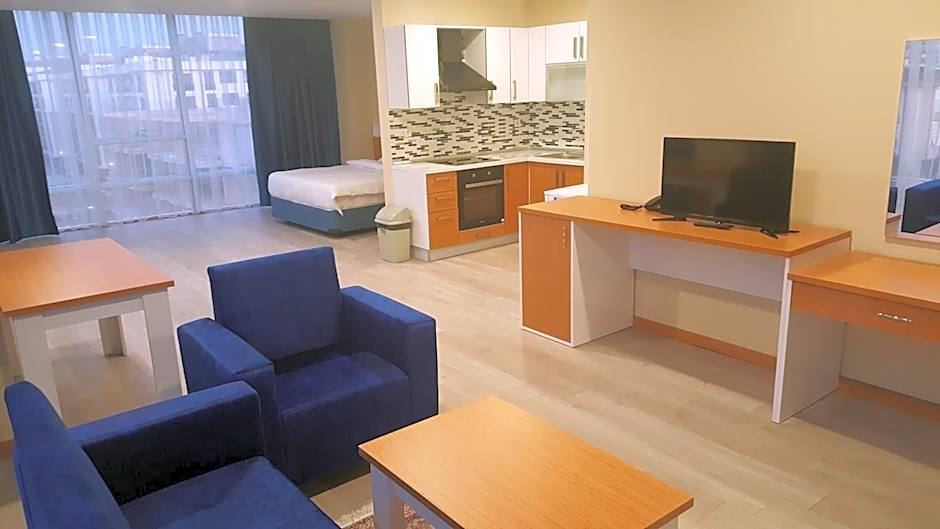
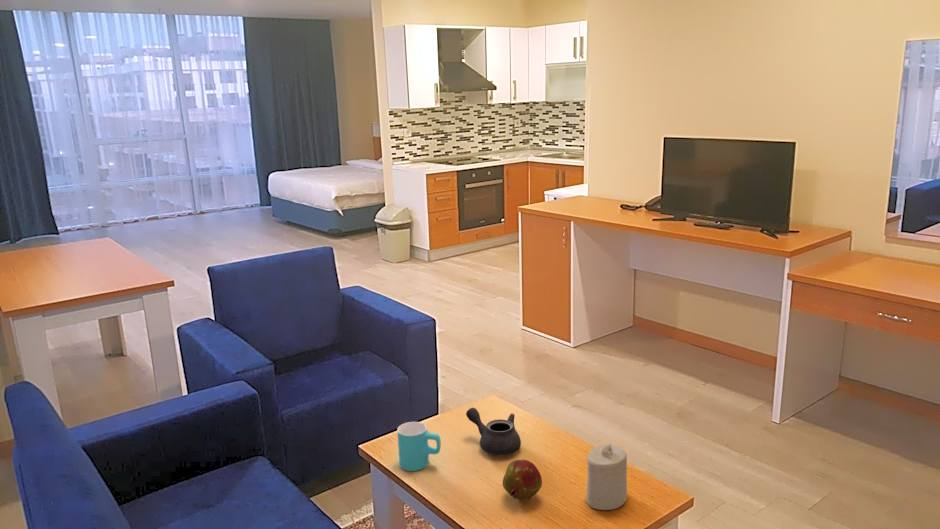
+ candle [586,444,628,511]
+ teapot [465,407,522,457]
+ cup [396,421,442,472]
+ fruit [502,459,543,501]
